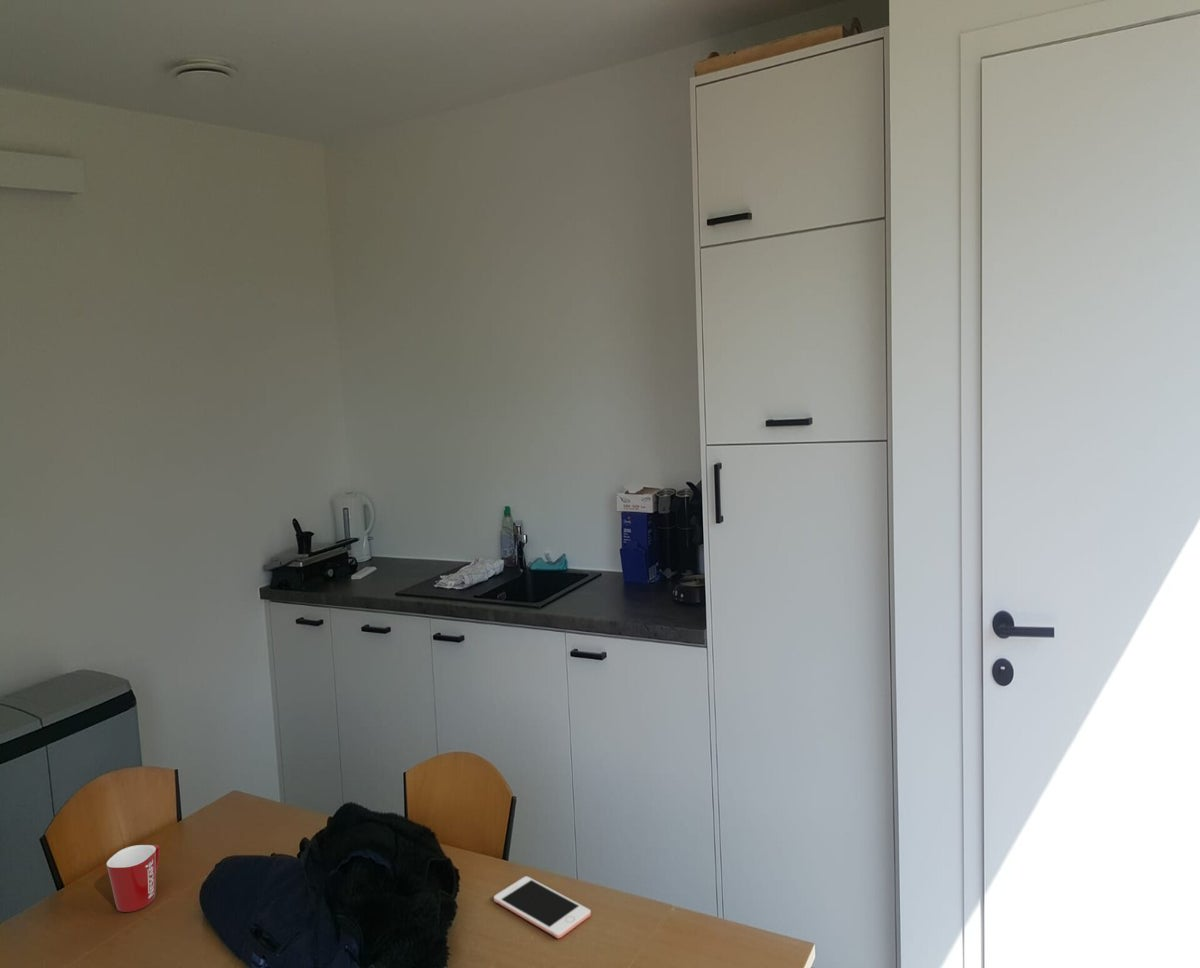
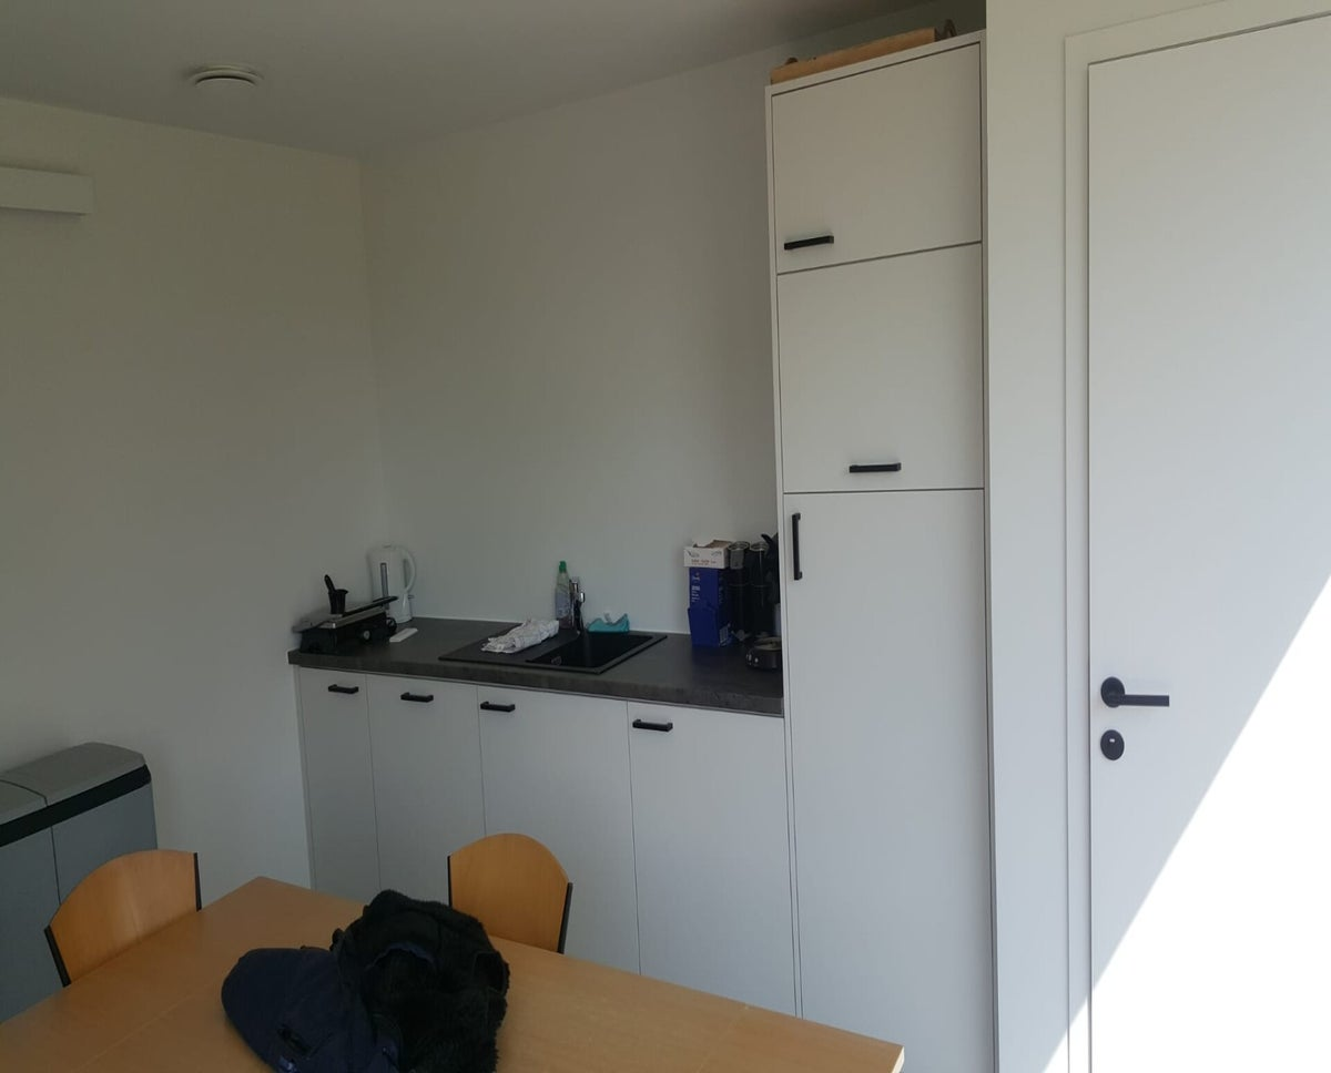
- mug [106,844,161,913]
- cell phone [493,875,592,939]
